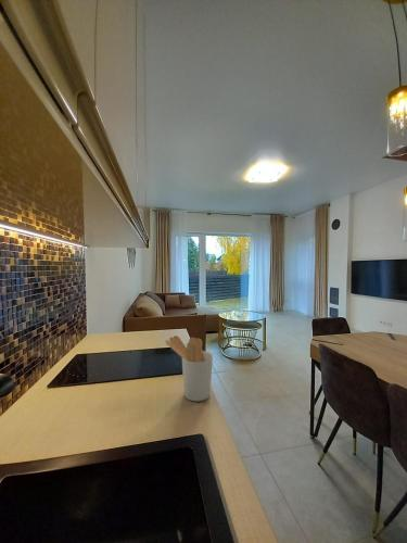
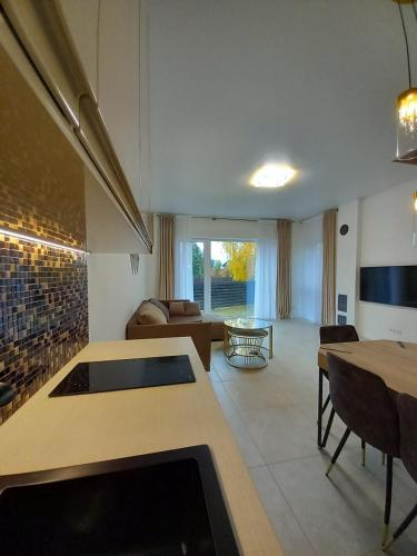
- utensil holder [164,334,214,402]
